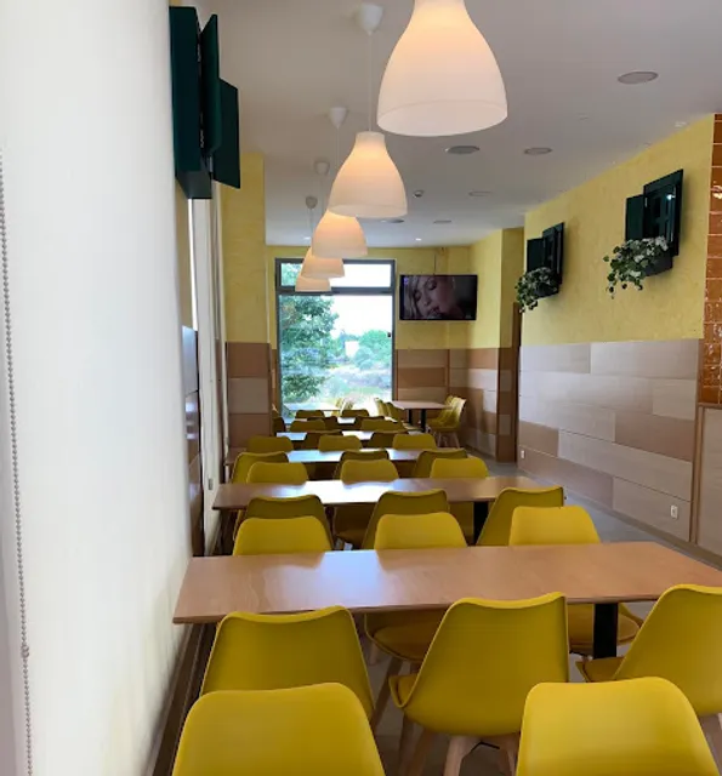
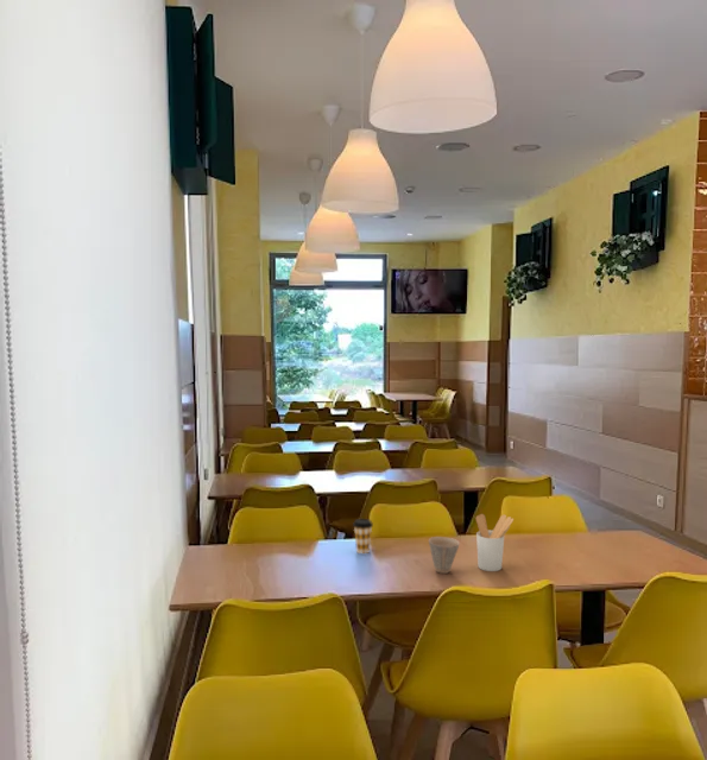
+ utensil holder [475,513,515,572]
+ coffee cup [352,518,374,555]
+ cup [428,536,461,575]
